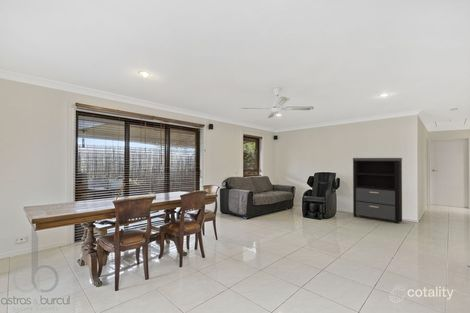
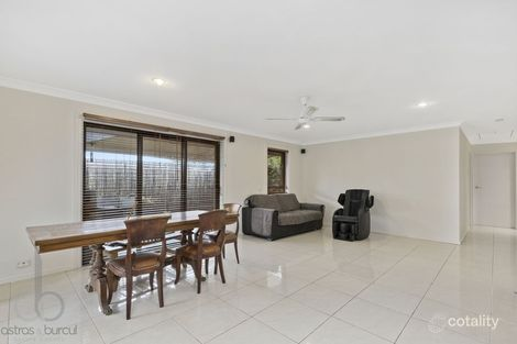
- shelving unit [352,157,403,225]
